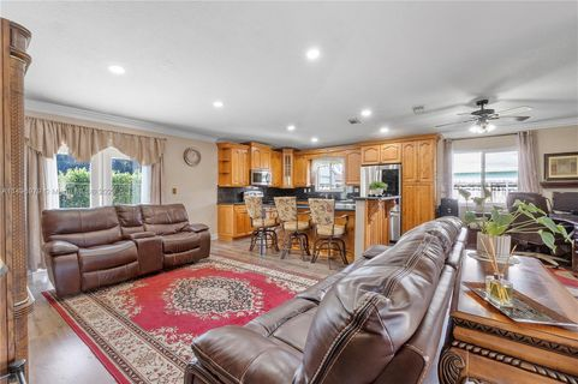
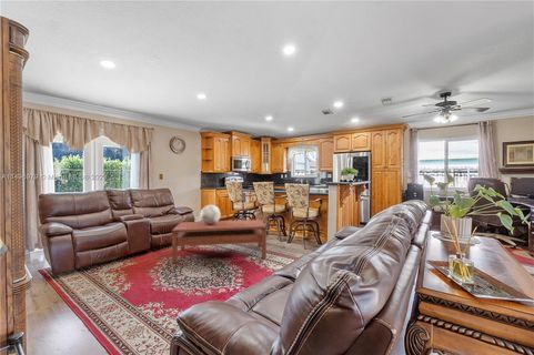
+ decorative globe [200,204,222,225]
+ coffee table [171,219,268,264]
